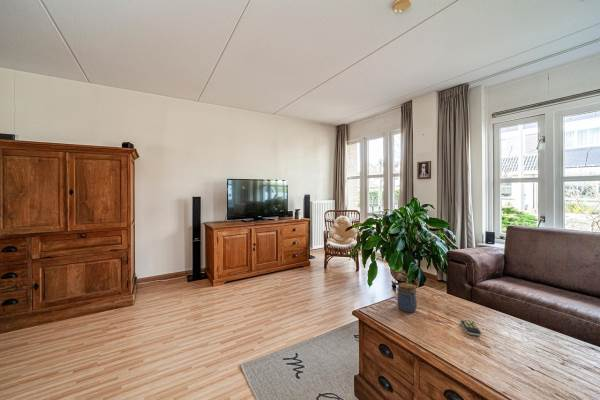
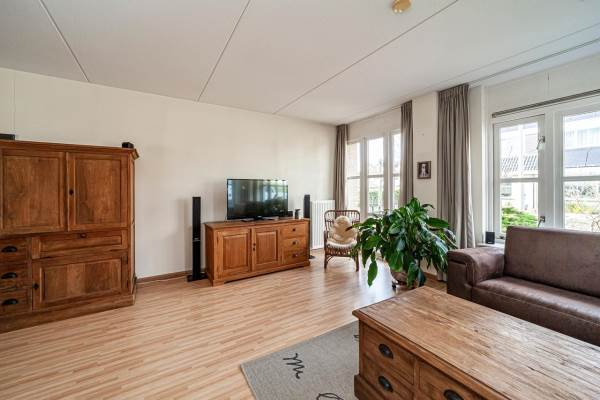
- jar [396,282,418,313]
- remote control [460,319,482,337]
